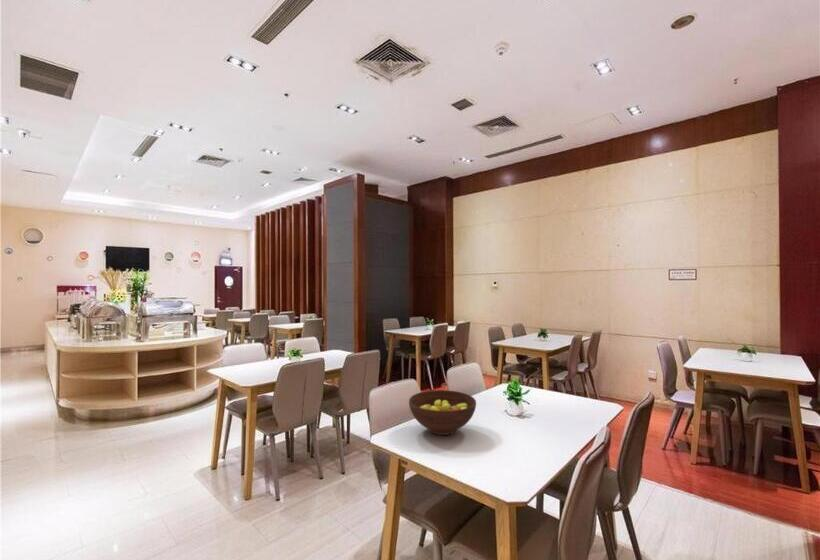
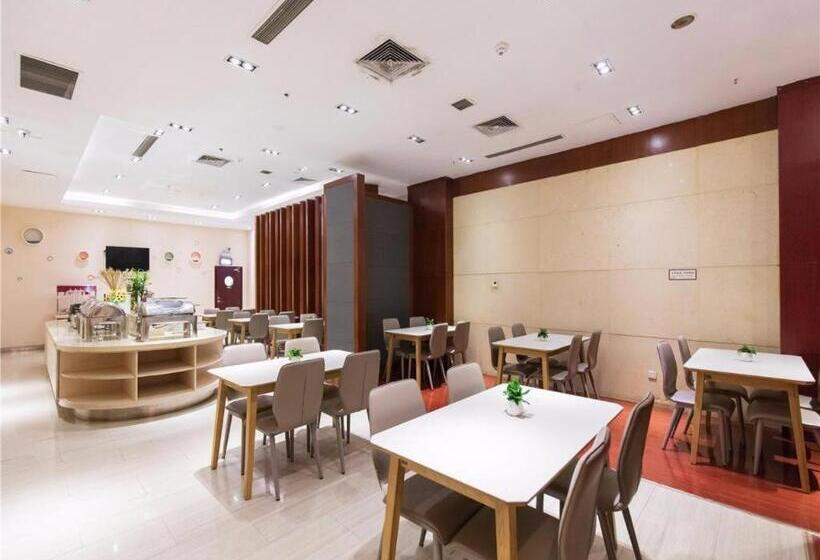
- fruit bowl [408,389,477,436]
